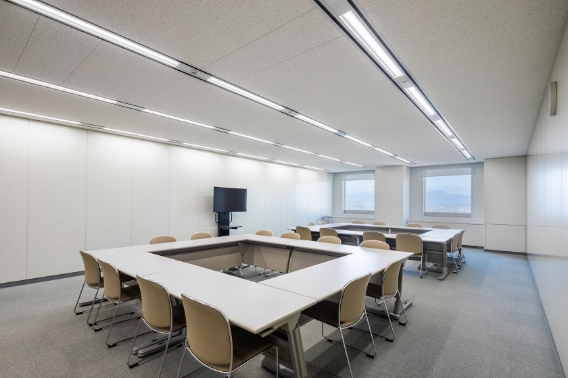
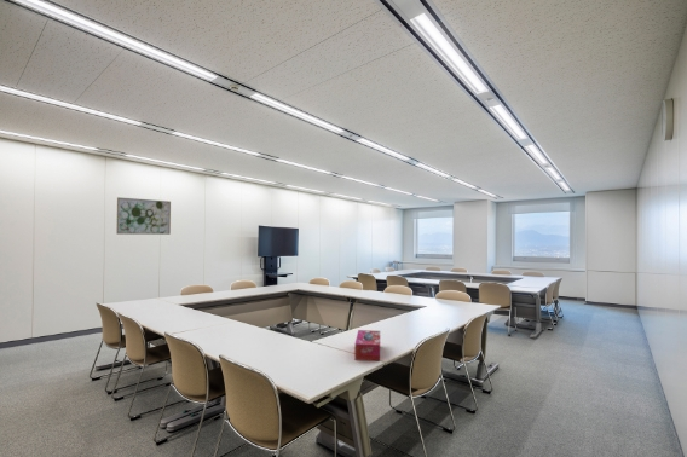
+ tissue box [353,329,381,363]
+ wall art [115,196,172,236]
